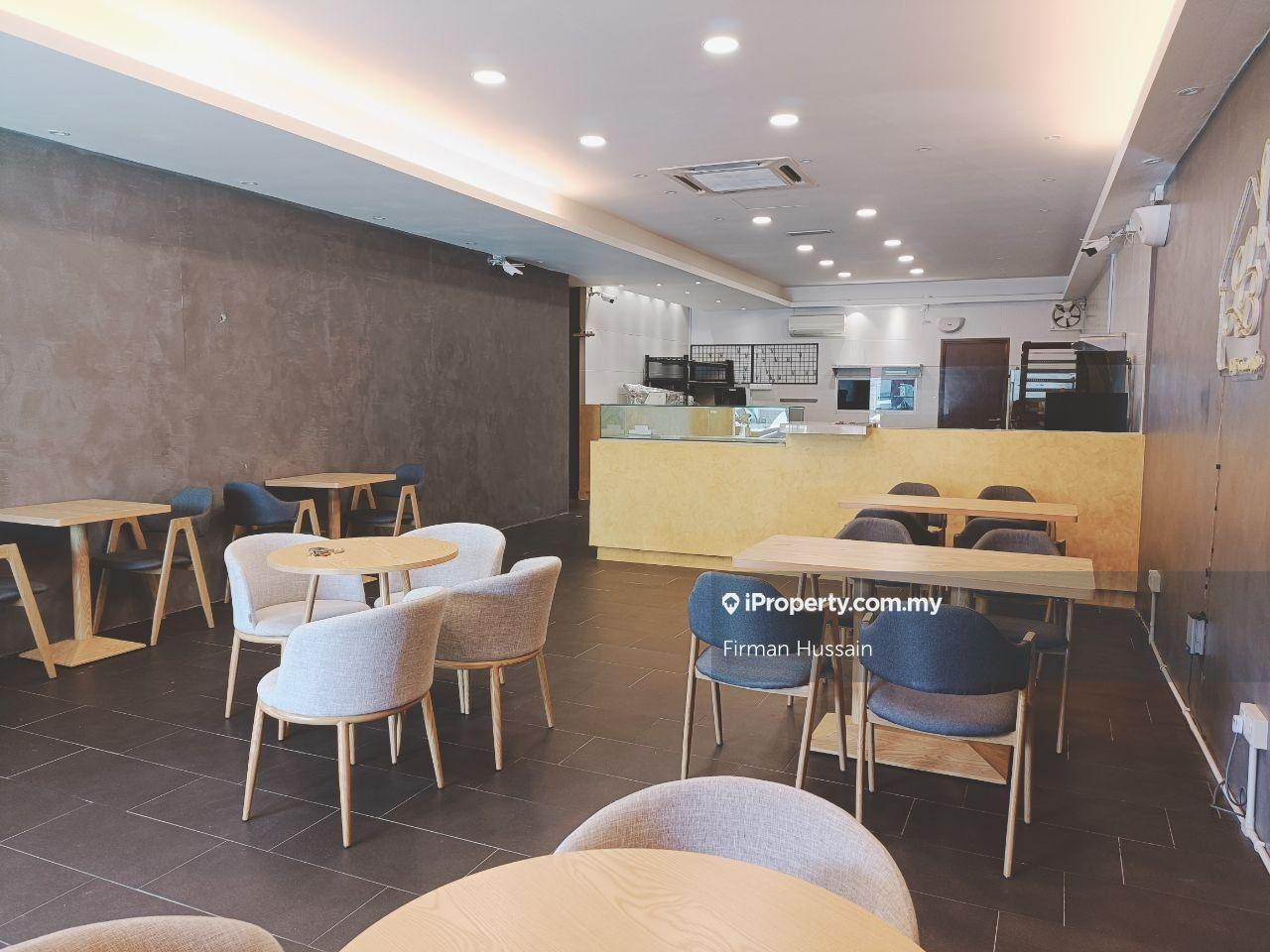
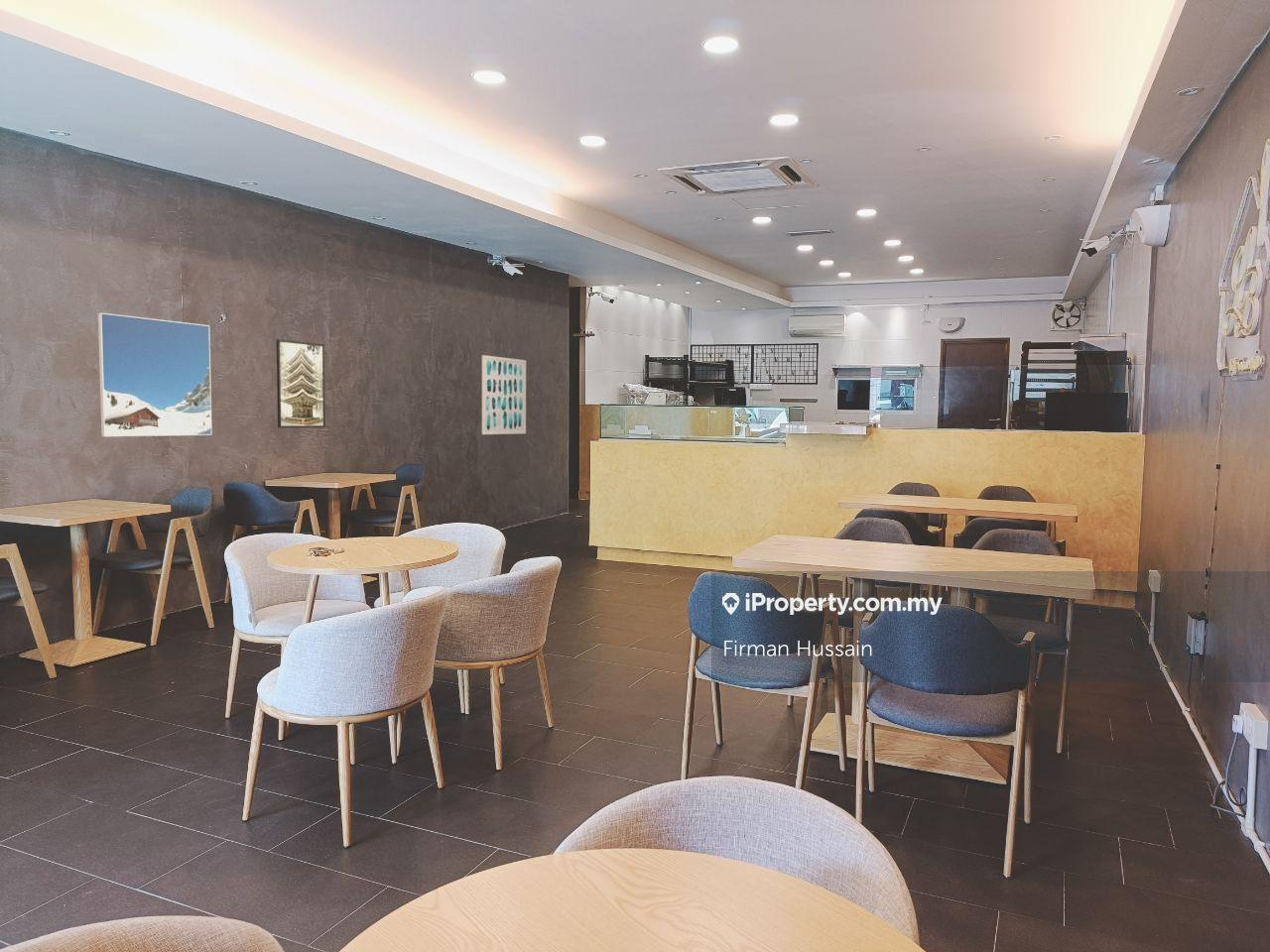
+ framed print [276,338,326,428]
+ wall art [481,354,527,435]
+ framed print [96,312,212,437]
